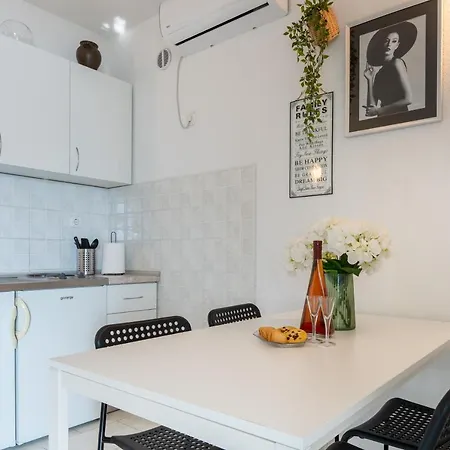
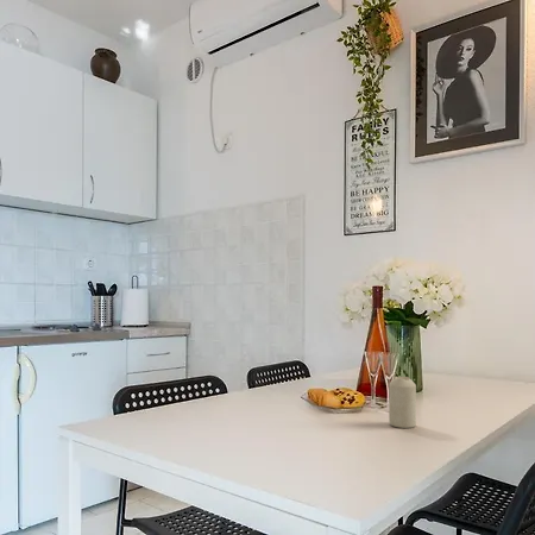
+ candle [388,376,417,429]
